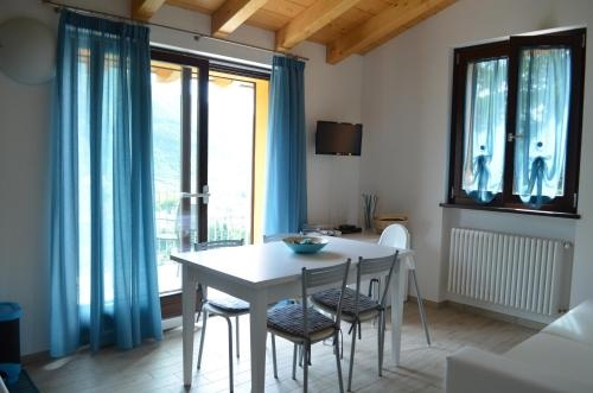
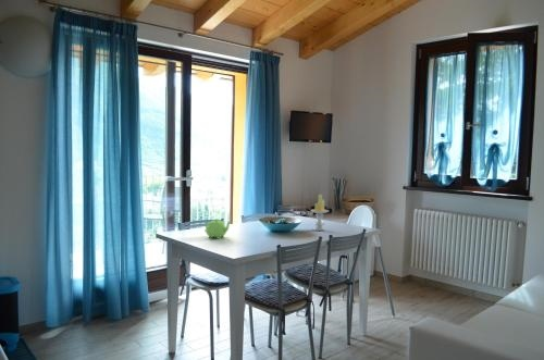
+ candle [310,194,330,232]
+ teapot [203,218,233,239]
